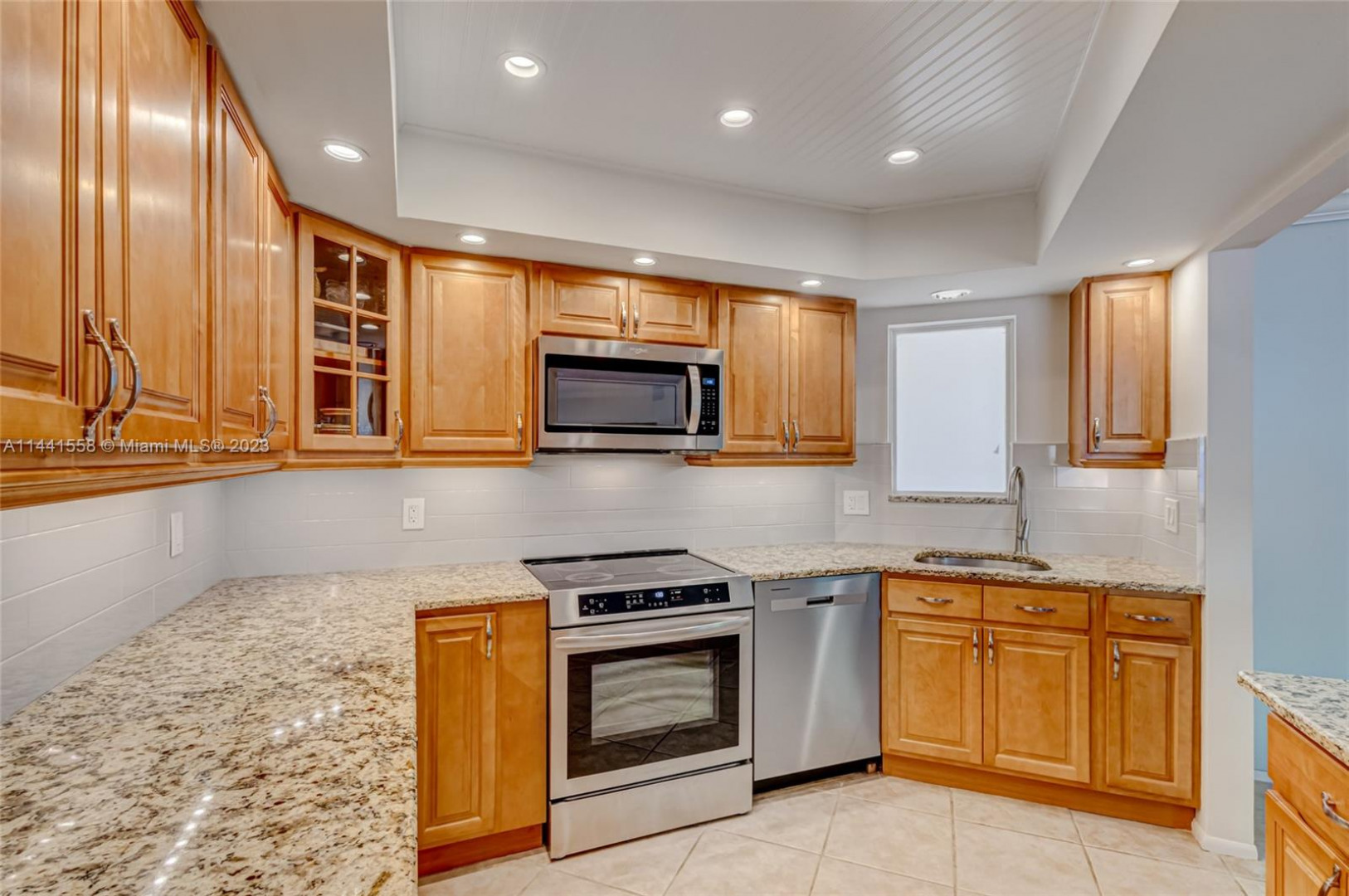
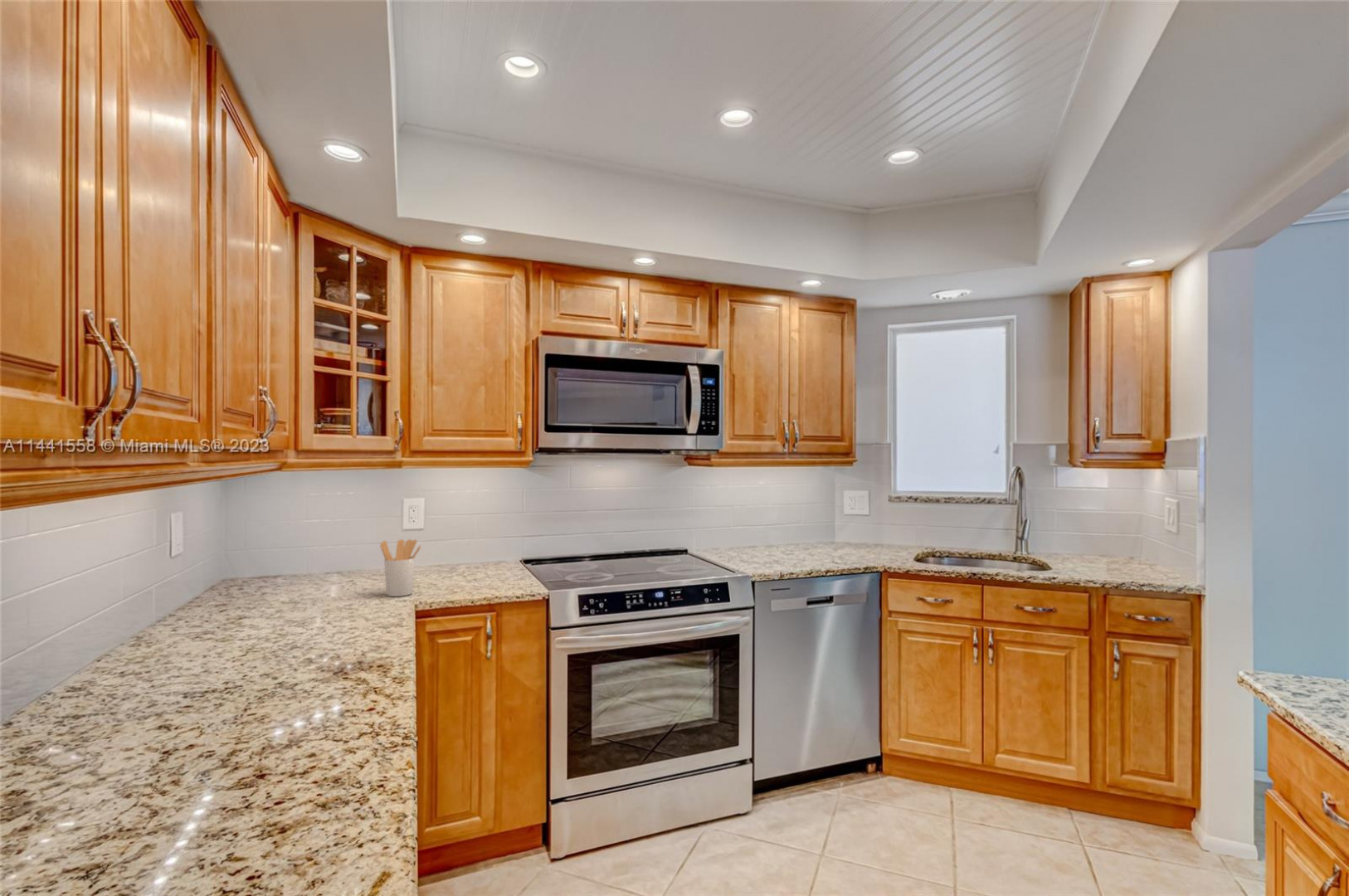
+ utensil holder [379,538,422,597]
